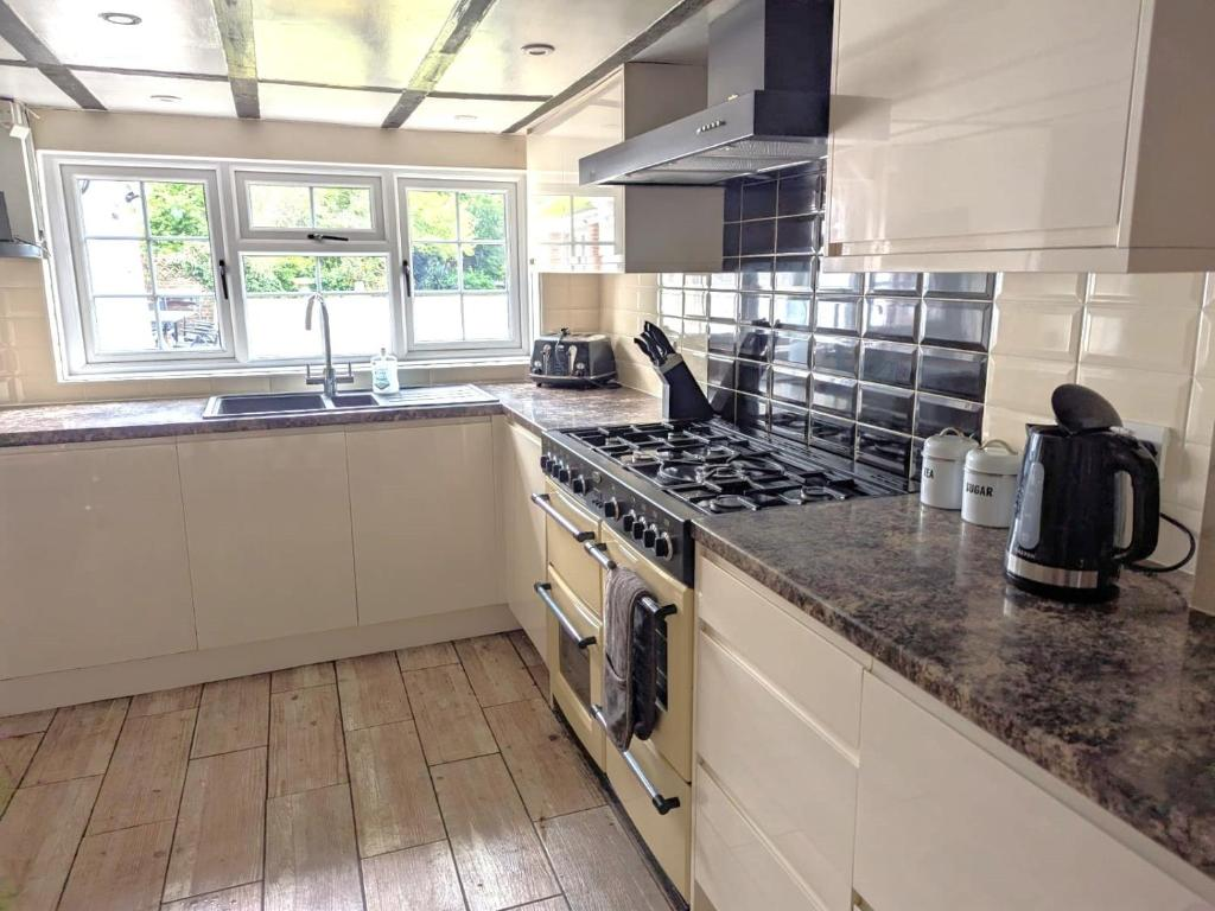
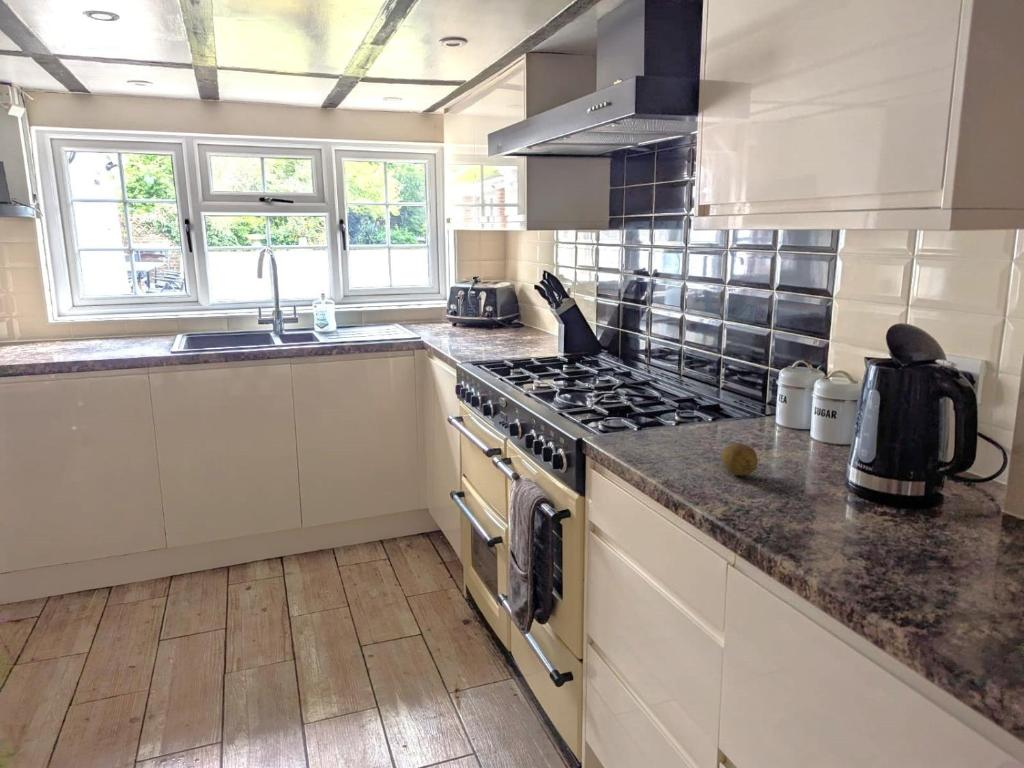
+ fruit [720,442,759,477]
